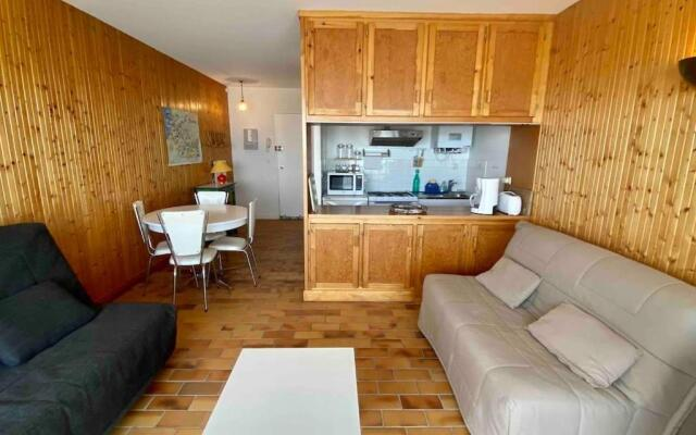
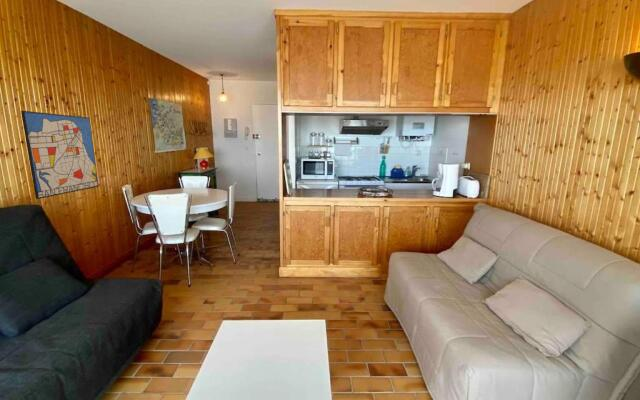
+ wall art [20,110,99,200]
